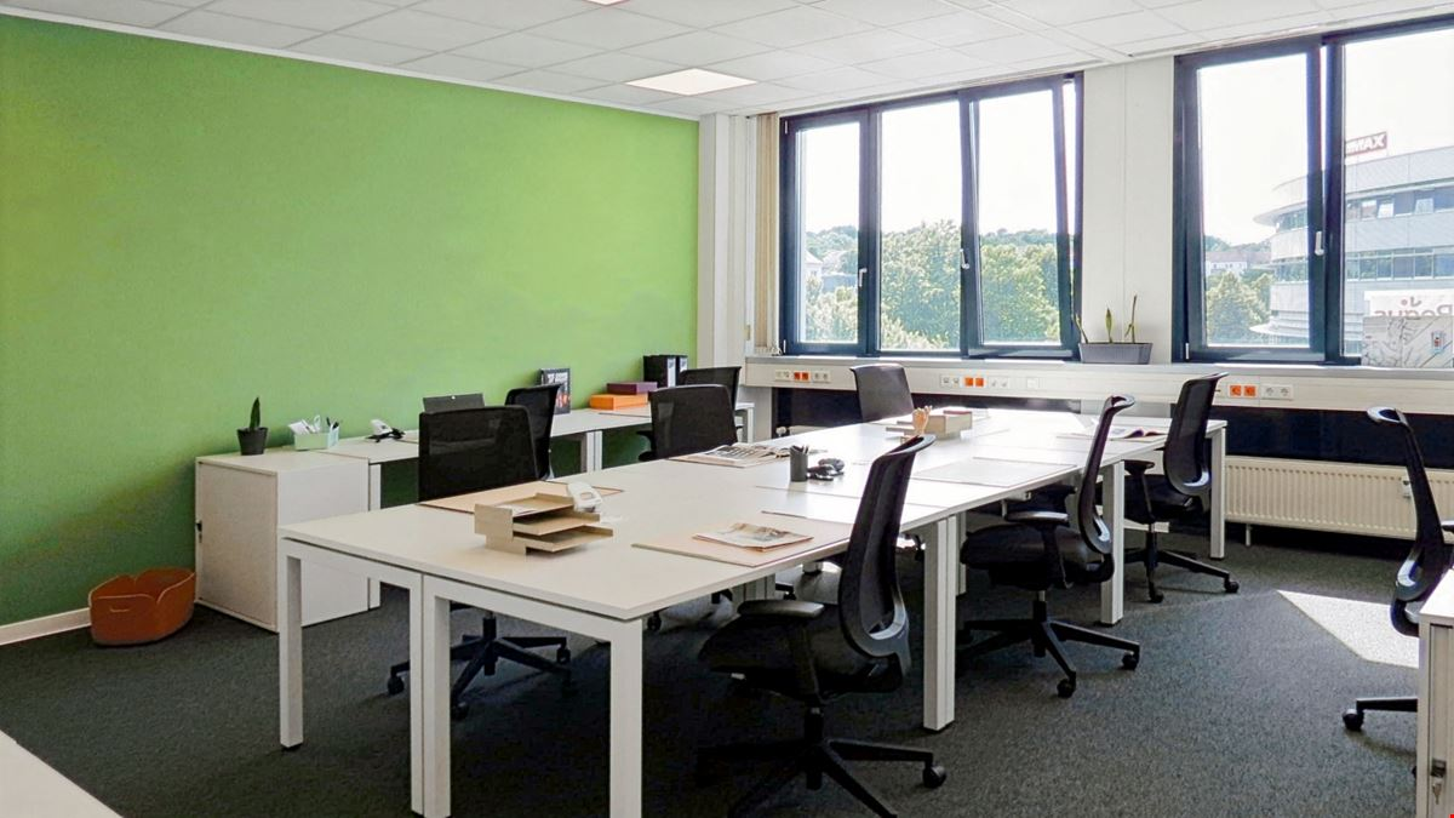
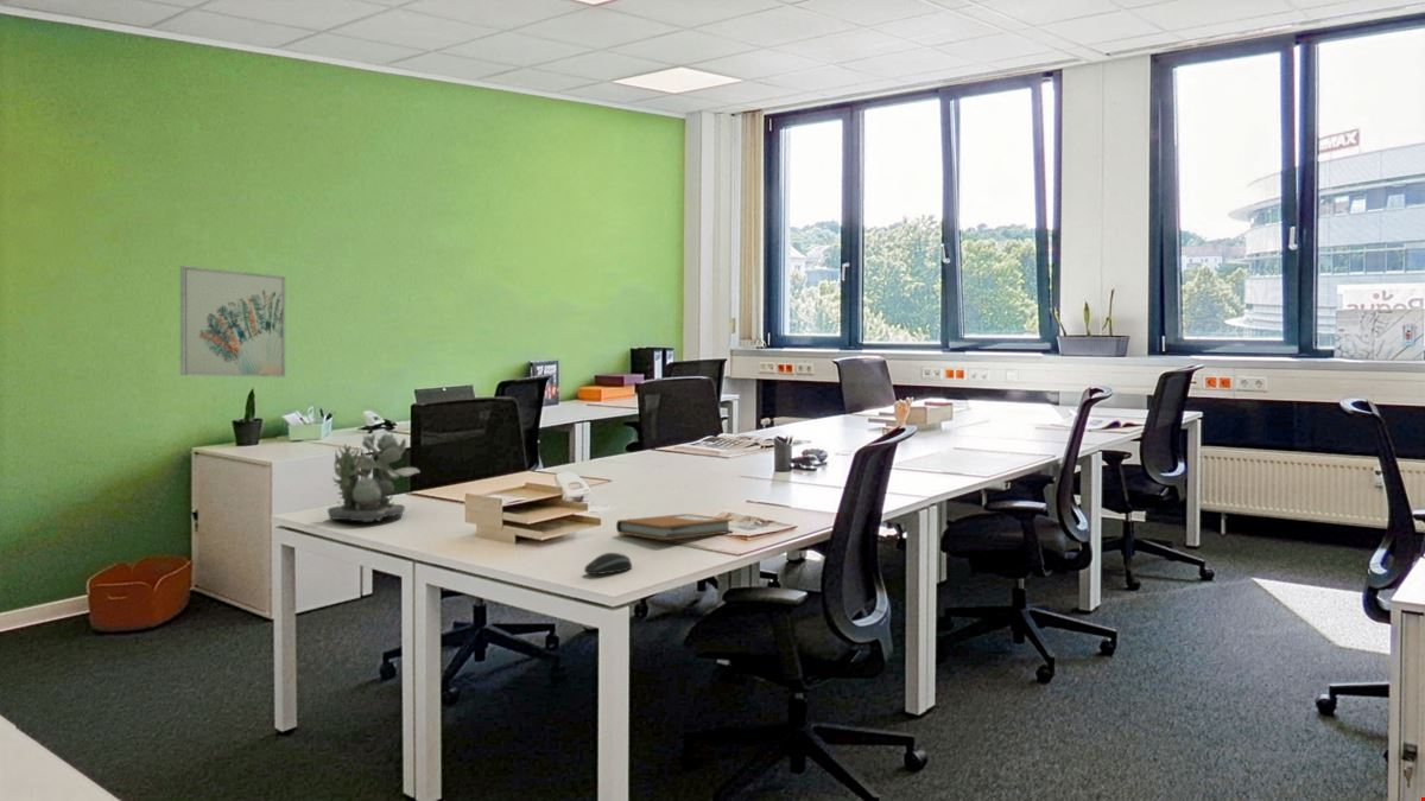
+ computer mouse [583,552,633,576]
+ notebook [615,513,734,541]
+ wall art [179,265,286,379]
+ succulent plant [327,432,422,523]
